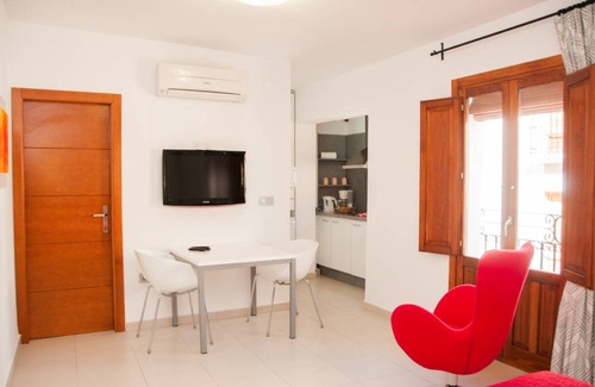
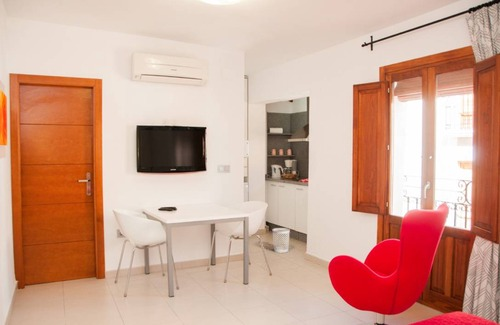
+ wastebasket [271,227,291,254]
